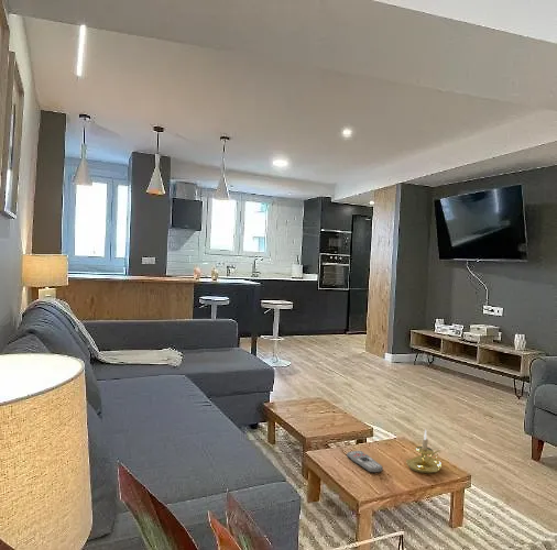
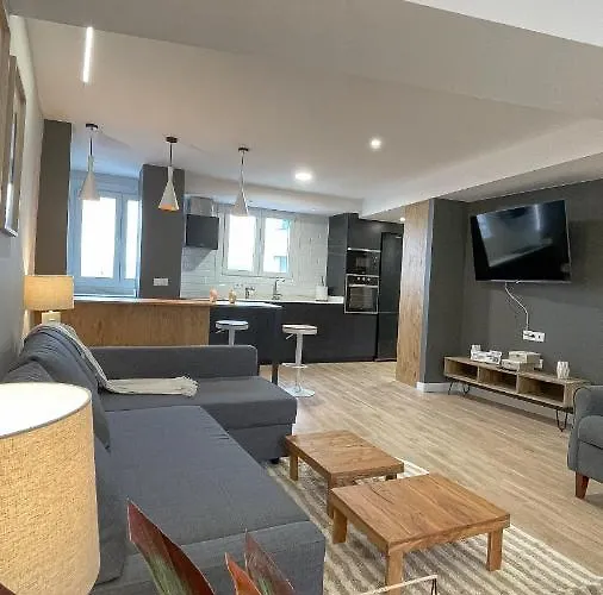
- candle holder [405,428,443,474]
- remote control [346,450,384,474]
